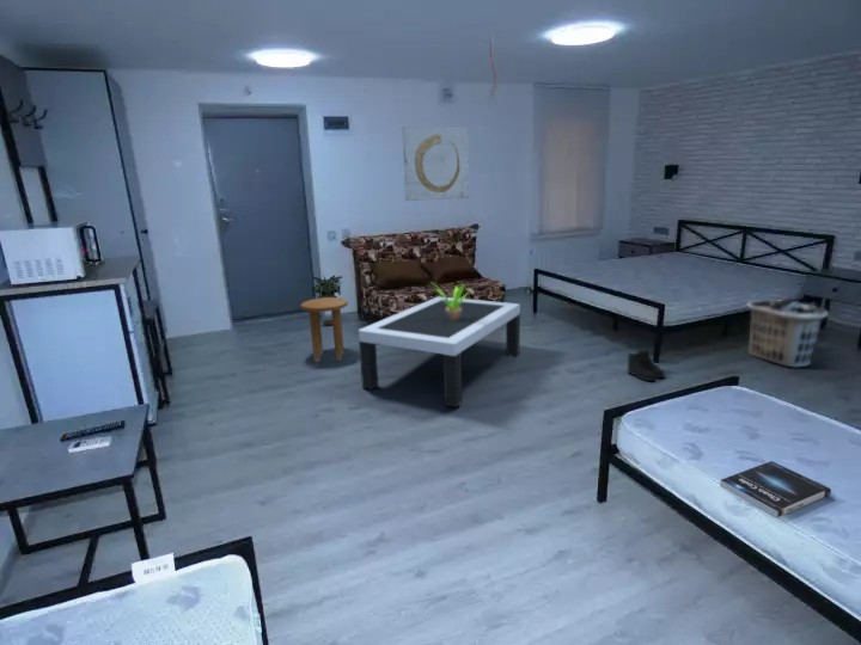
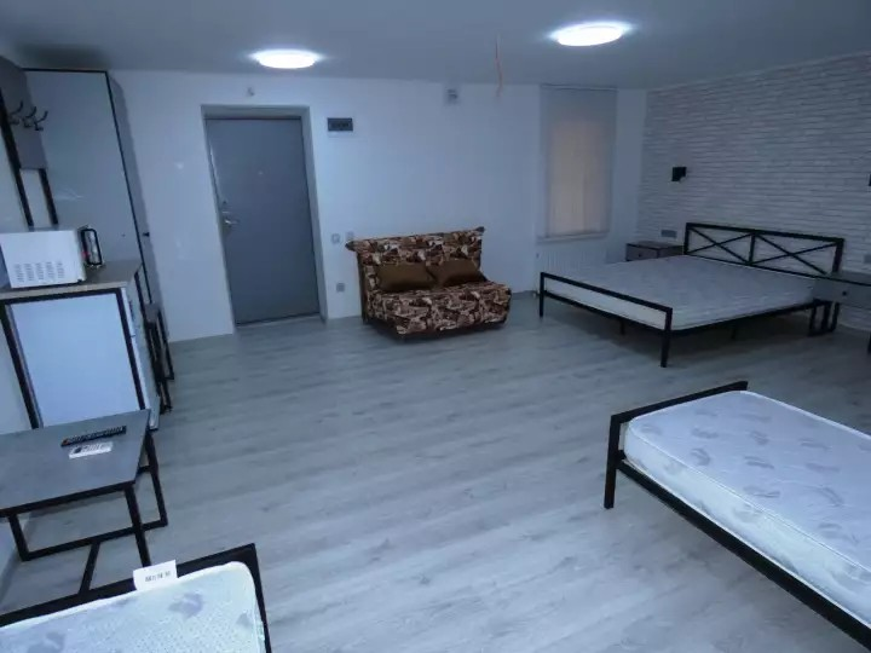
- potted plant [432,282,471,320]
- boots [625,349,666,382]
- side table [300,296,349,364]
- coffee table [358,295,521,408]
- book [719,460,832,518]
- wall art [401,125,470,202]
- decorative plant [311,274,343,327]
- clothes hamper [745,297,830,368]
